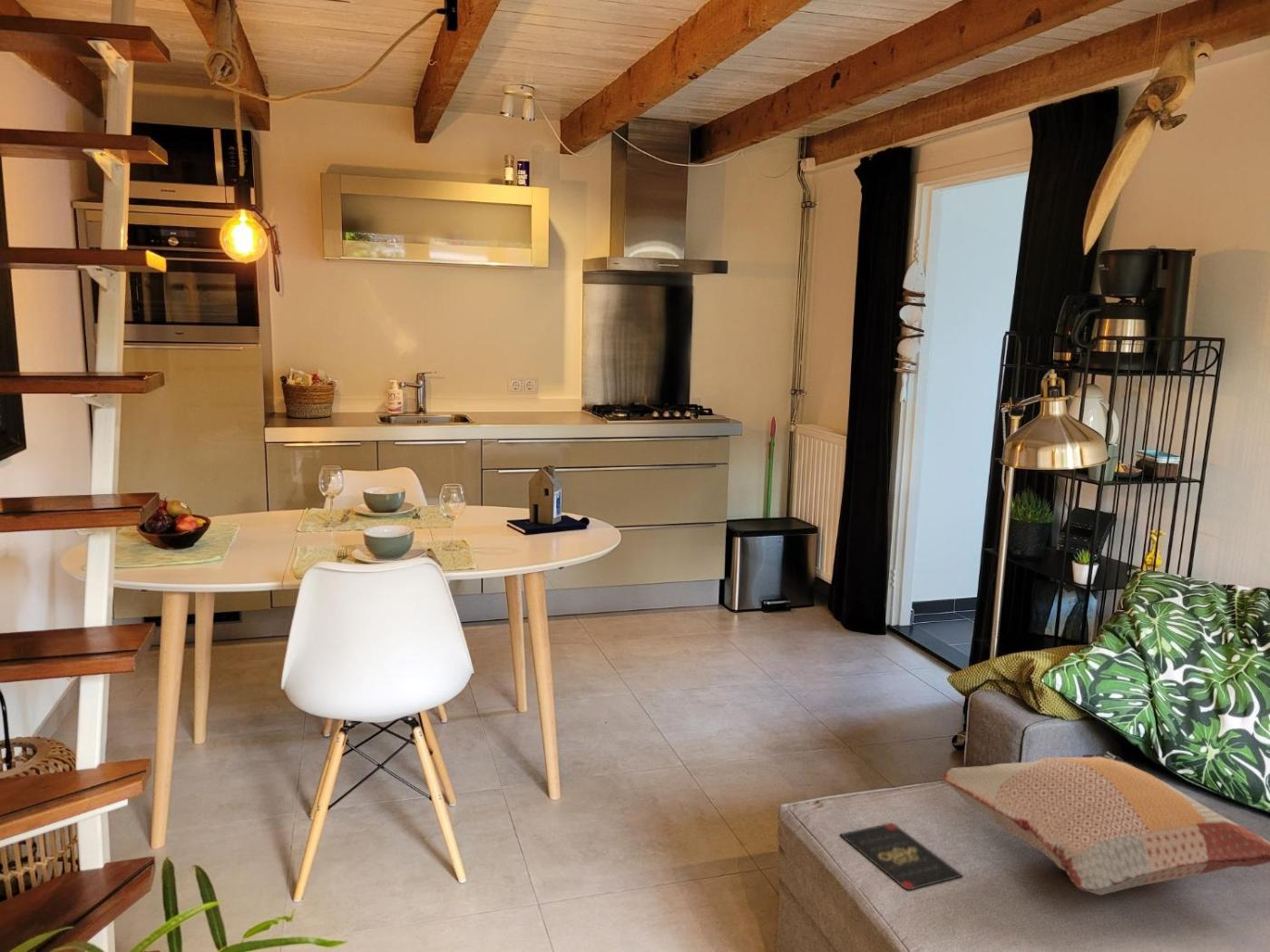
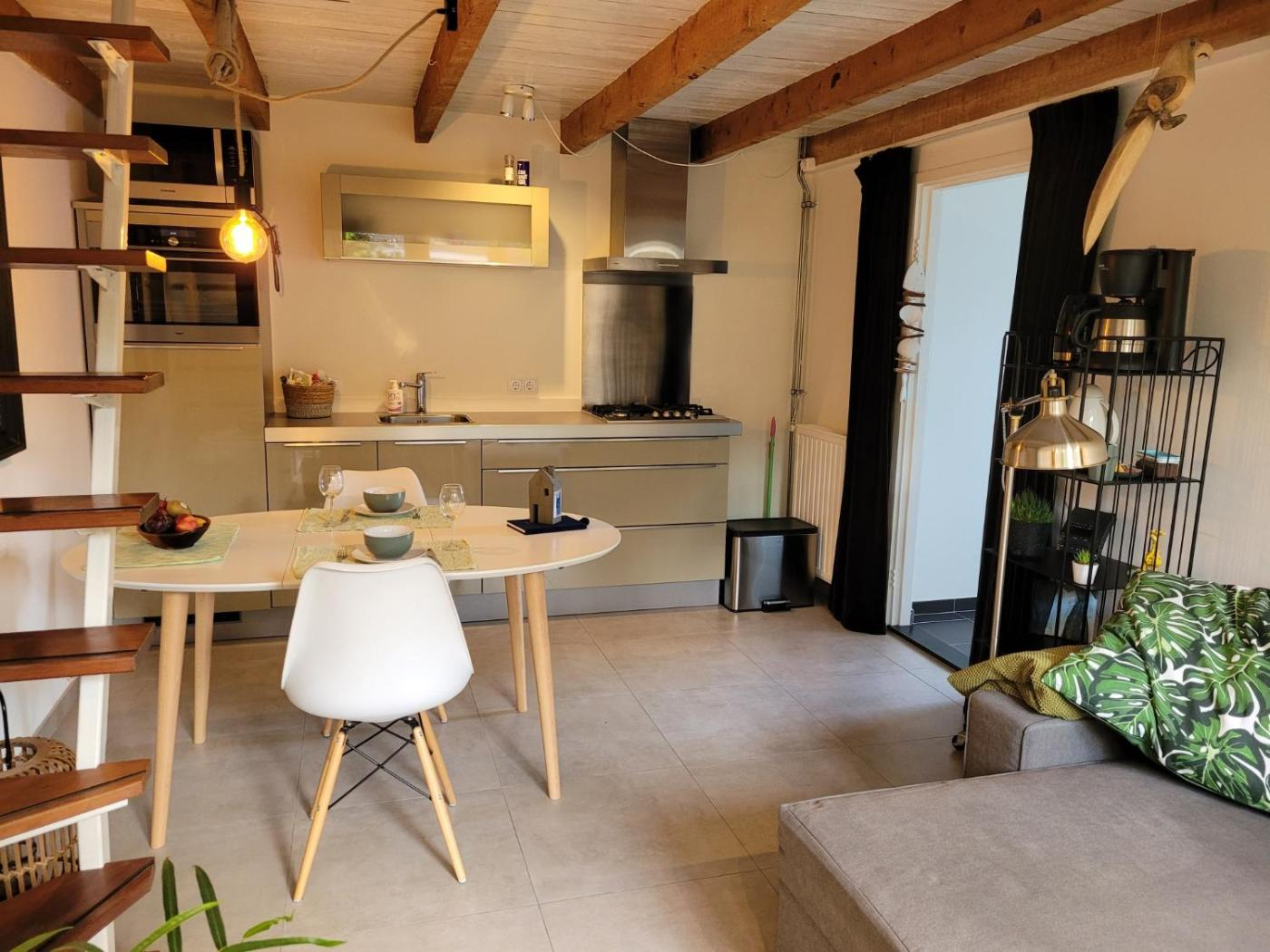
- decorative pillow [940,751,1270,896]
- playing card [839,822,963,891]
